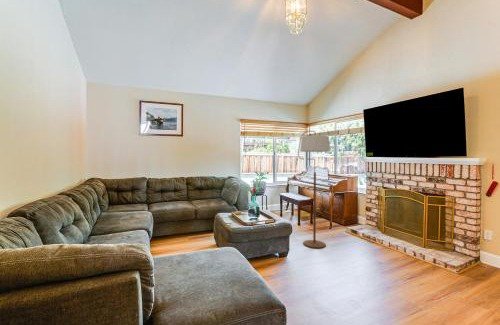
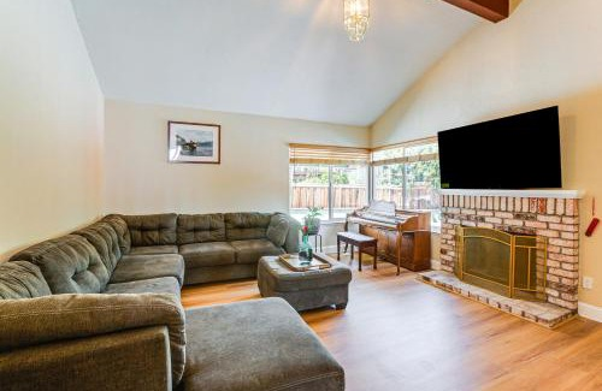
- floor lamp [297,130,331,249]
